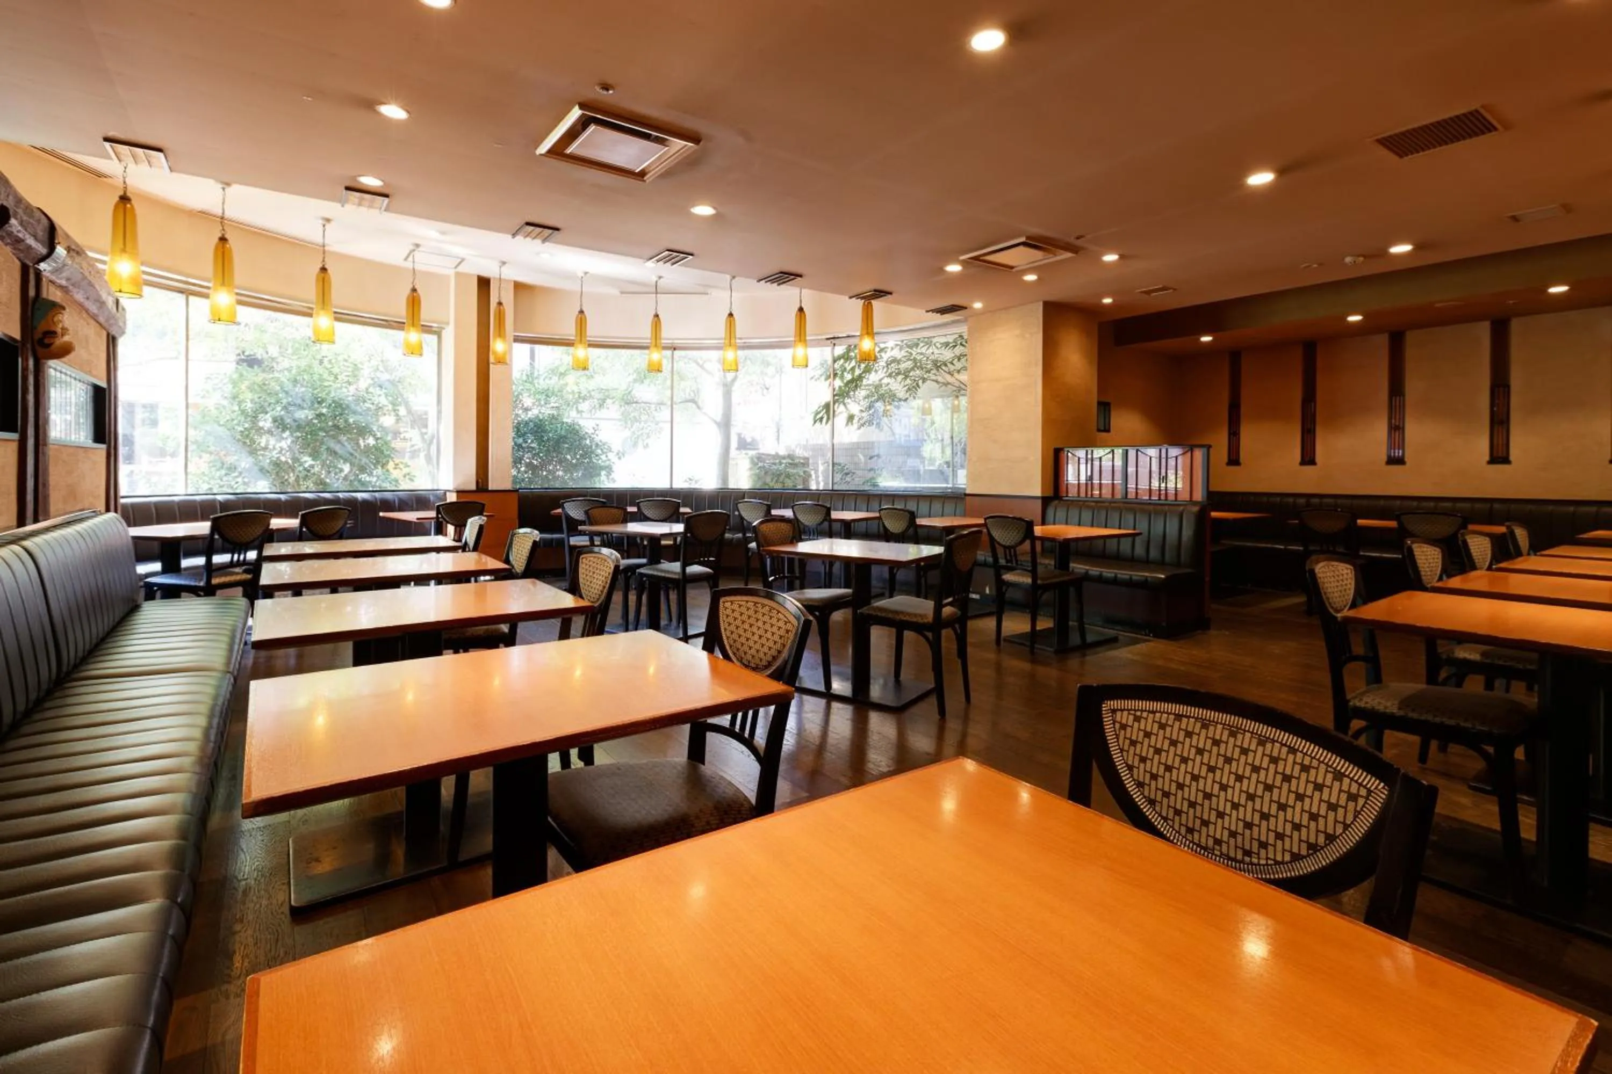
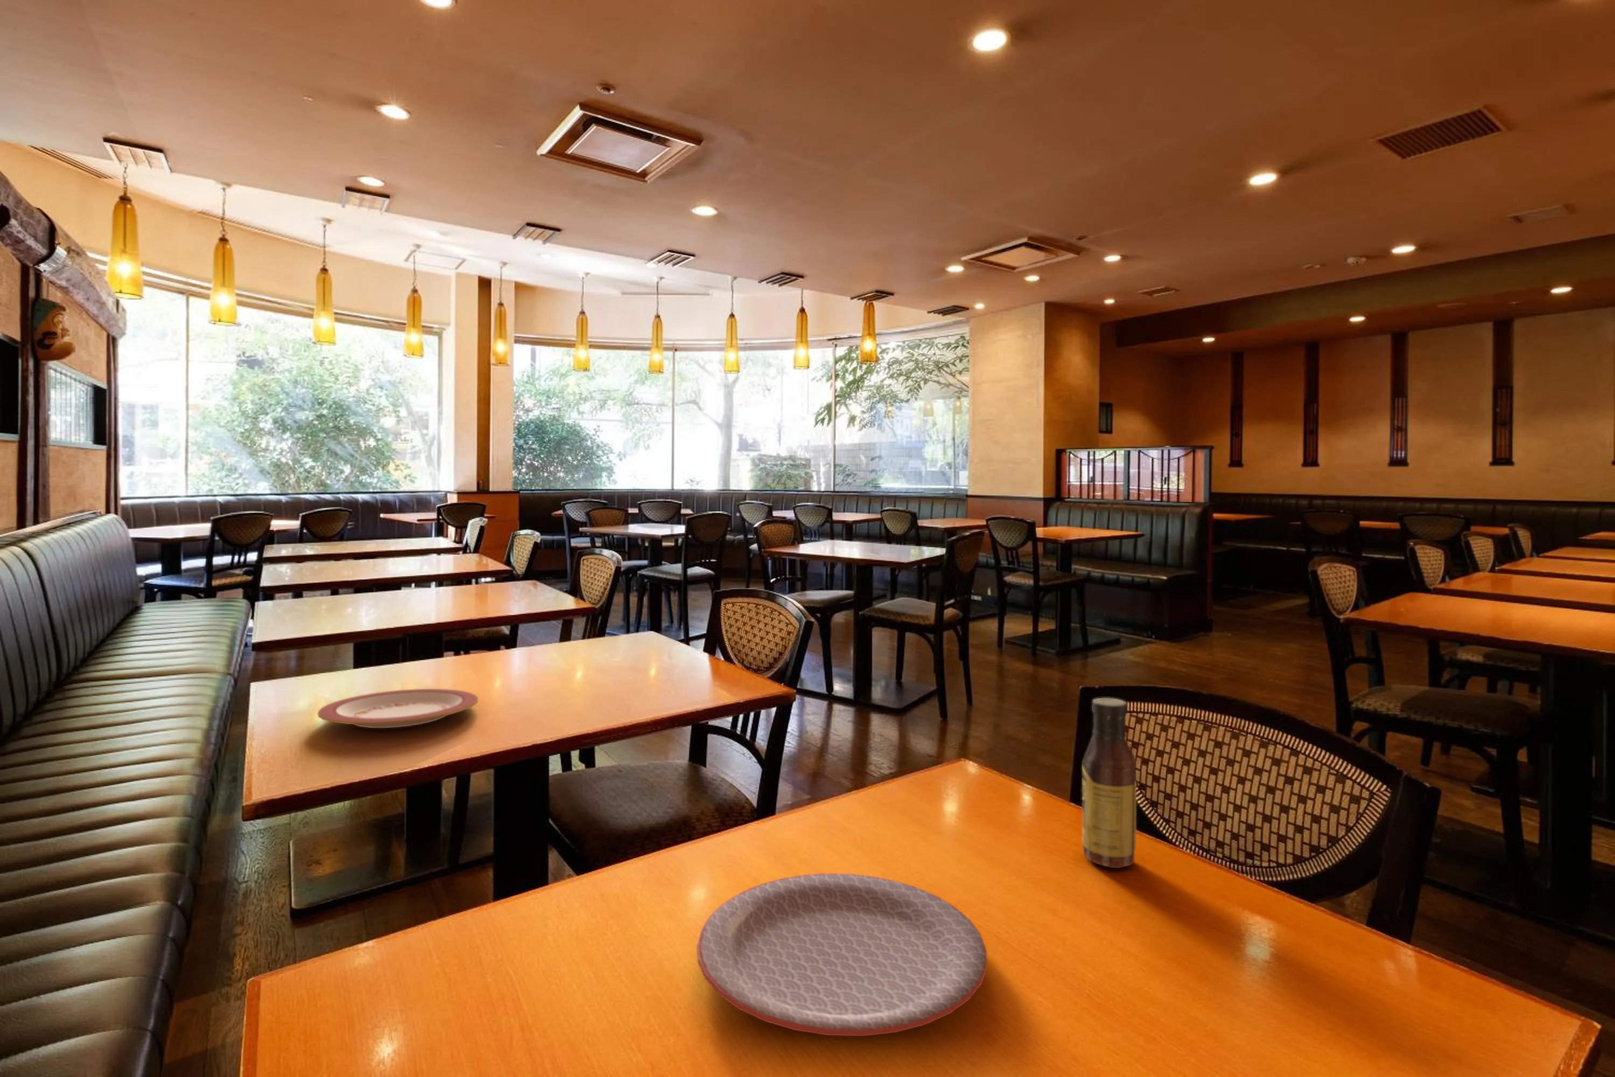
+ plate [696,873,988,1036]
+ sauce bottle [1081,697,1137,869]
+ plate [317,689,479,728]
